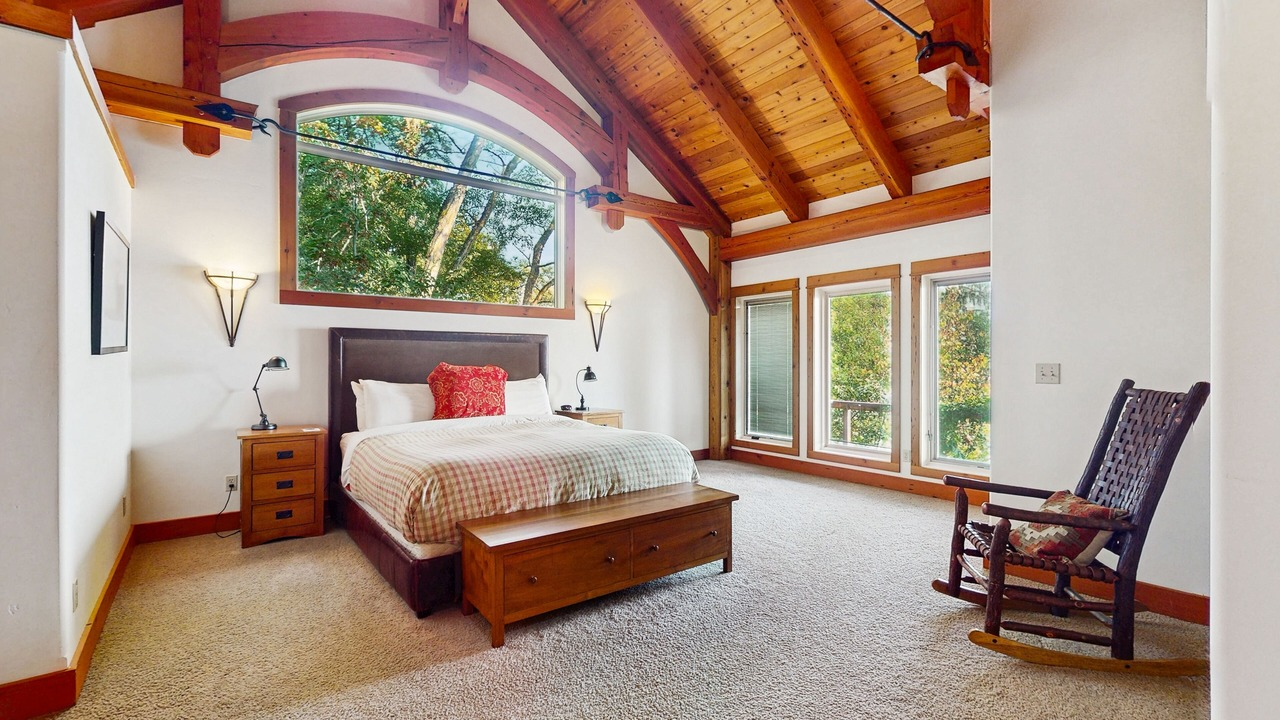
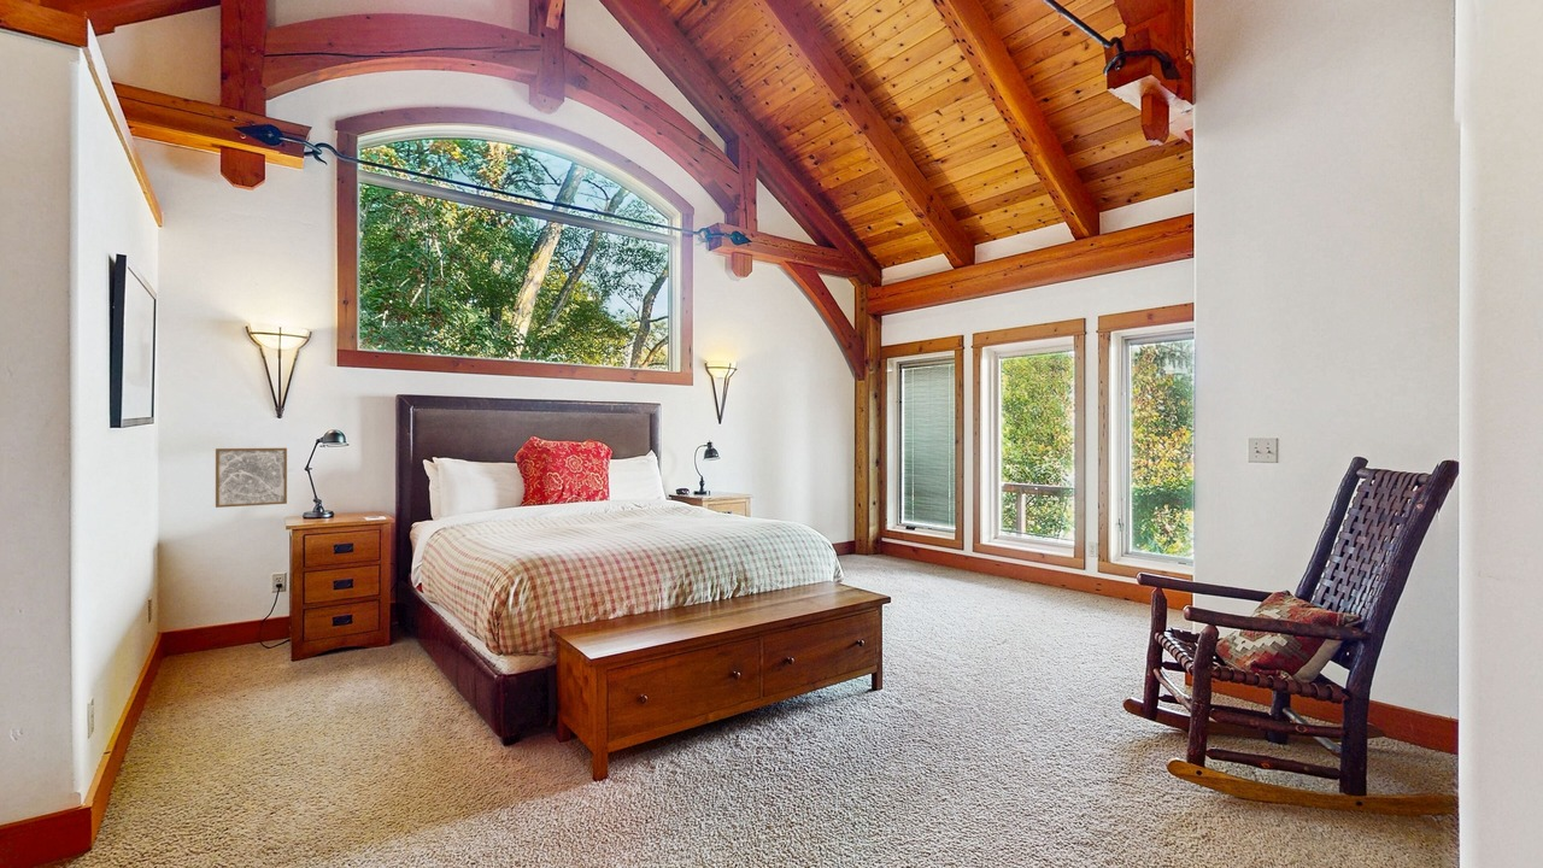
+ wall art [215,447,288,509]
